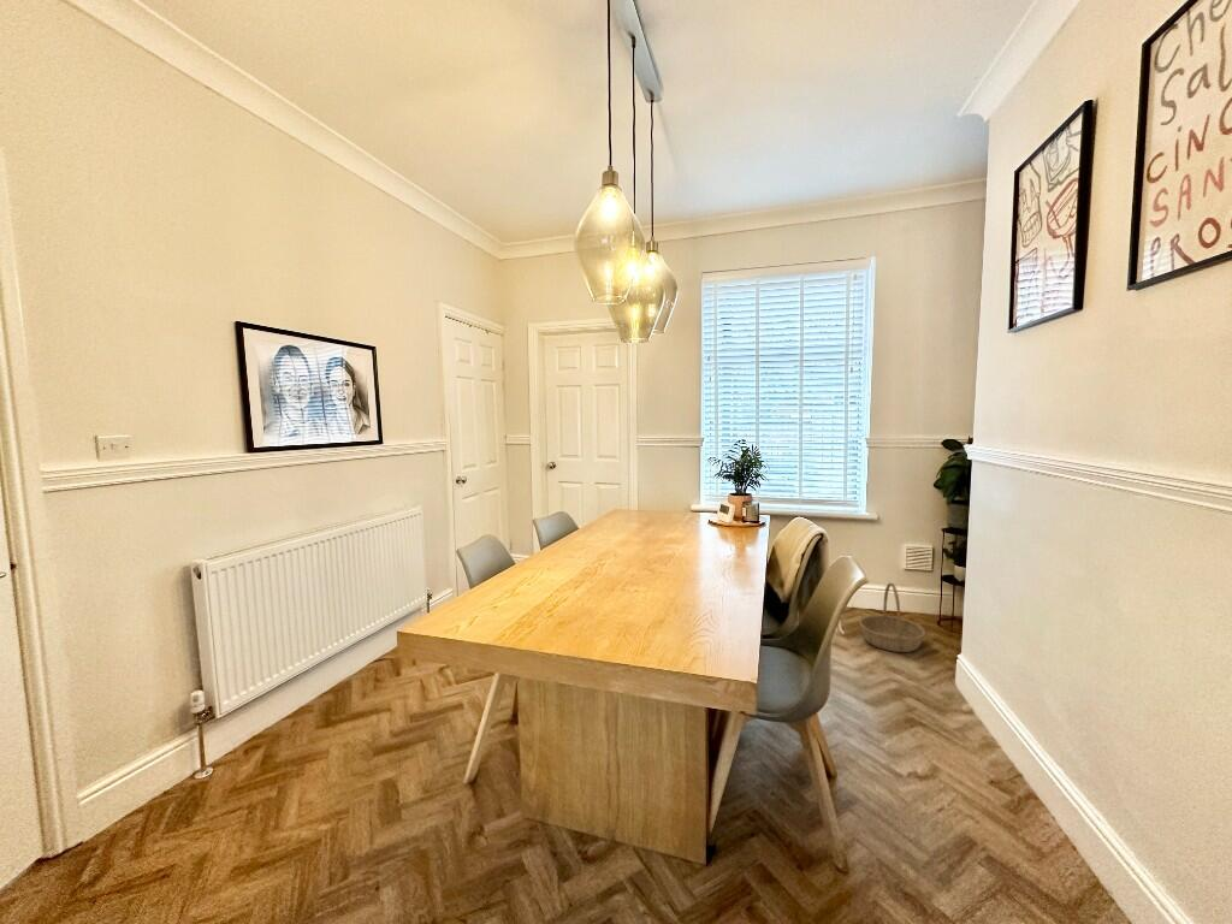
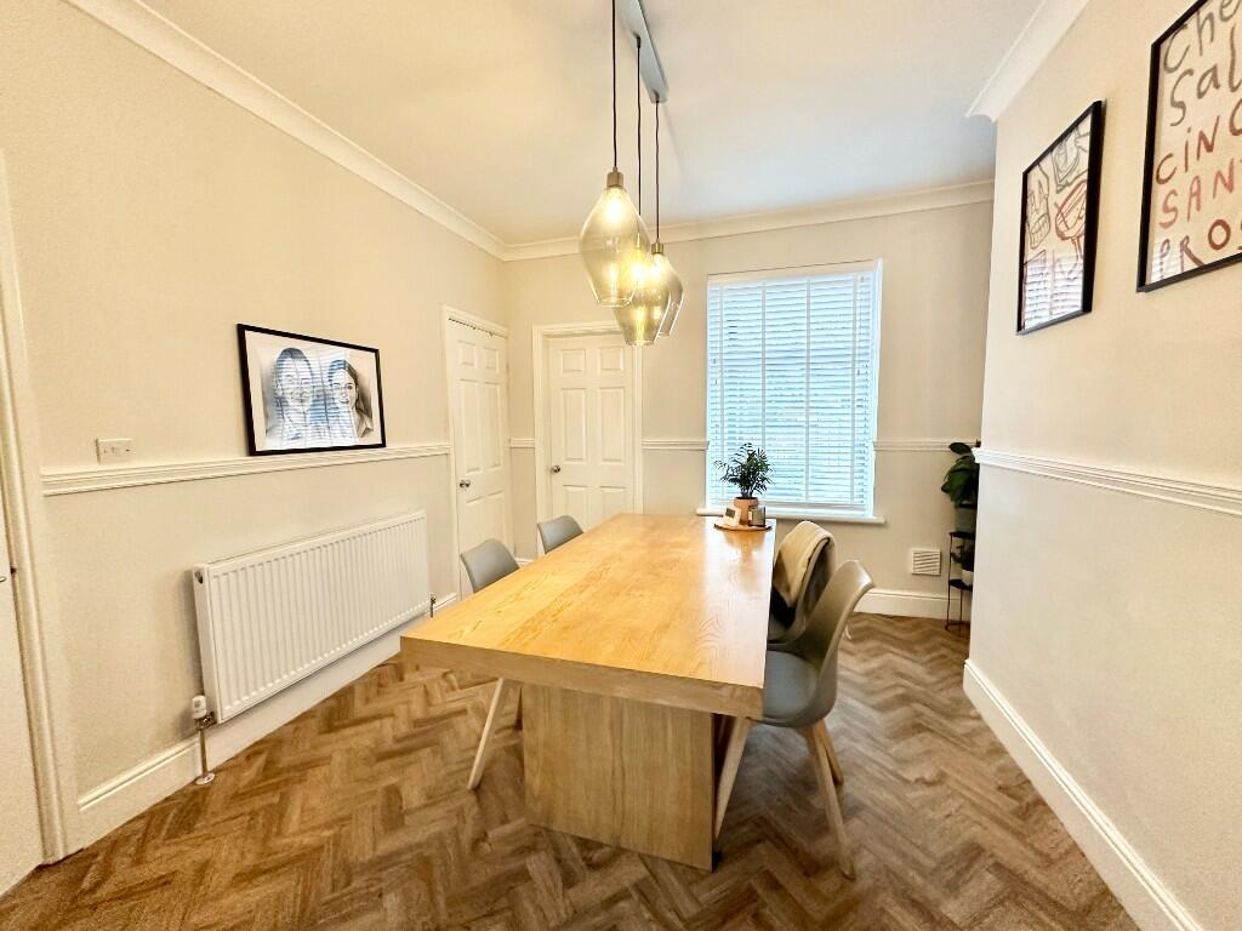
- basket [858,582,926,653]
